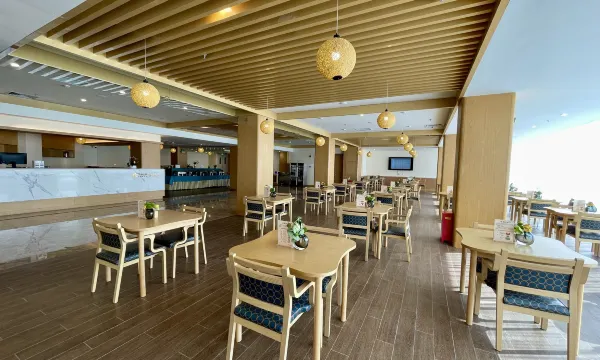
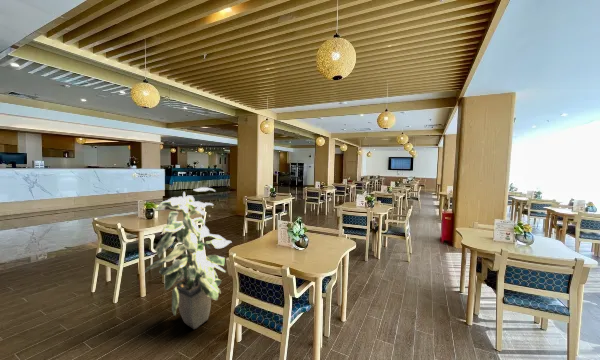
+ indoor plant [144,186,232,330]
